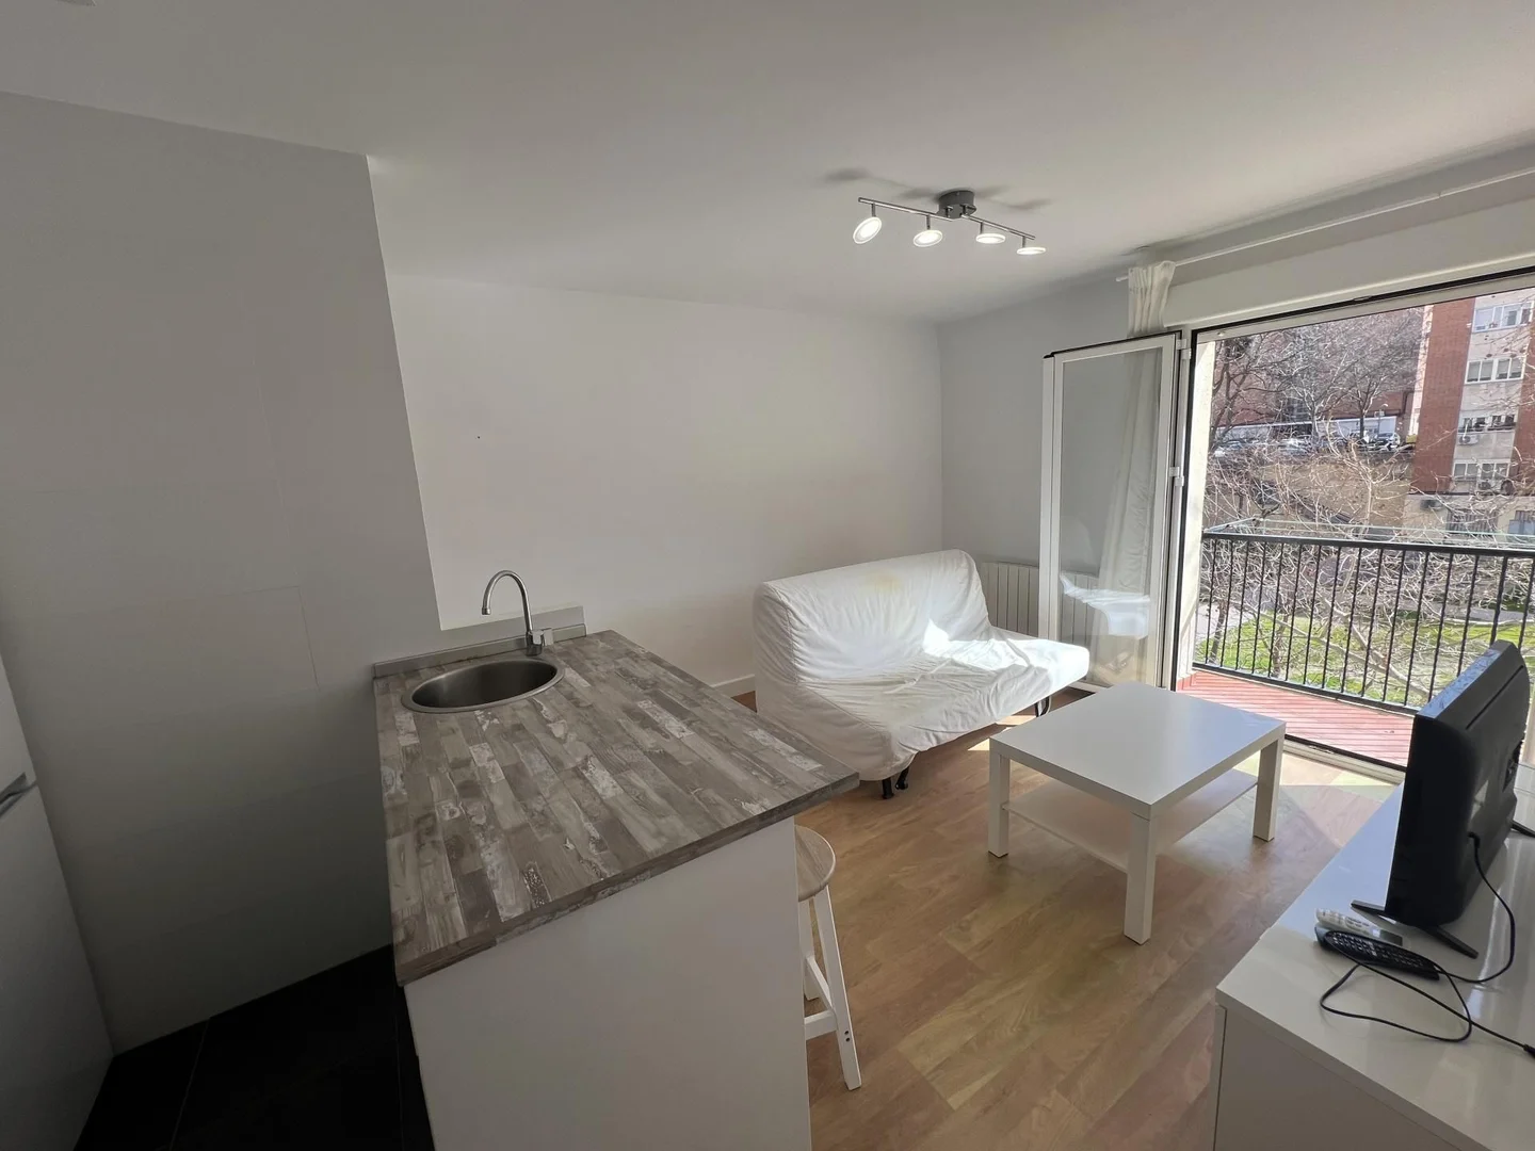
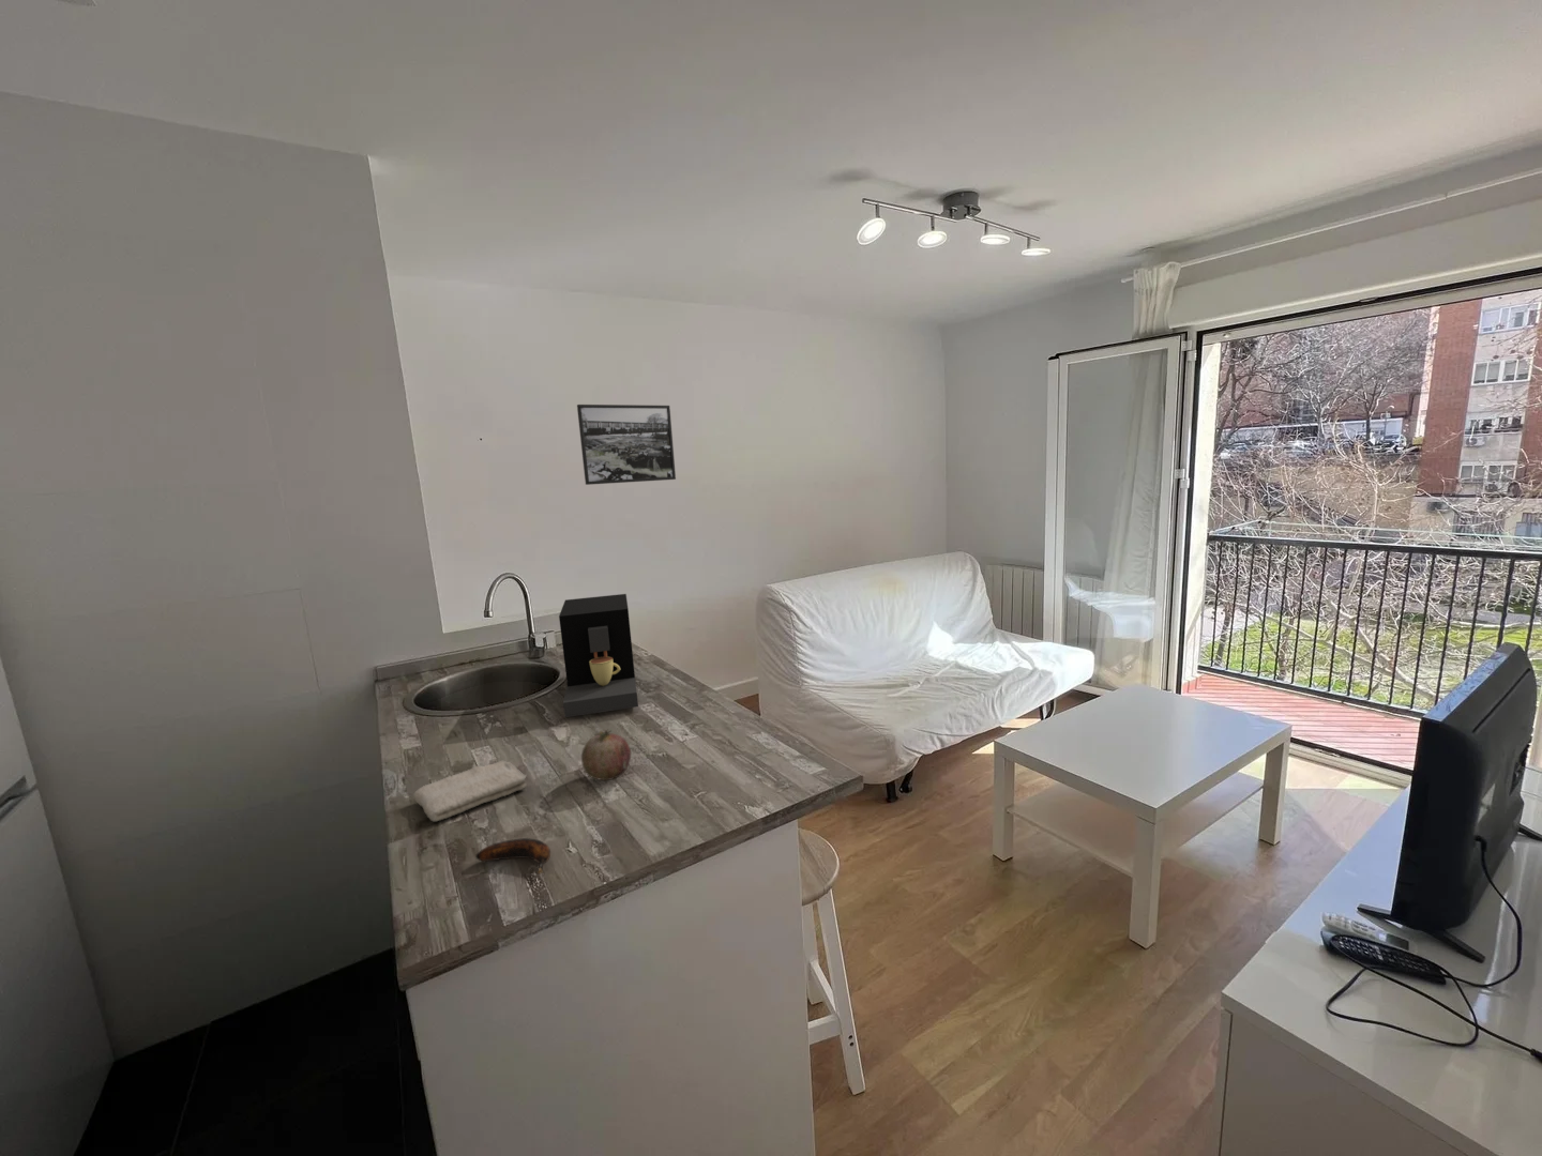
+ fruit [580,729,631,781]
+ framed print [576,403,676,486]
+ banana [475,837,551,875]
+ coffee maker [557,593,640,718]
+ washcloth [413,760,528,822]
